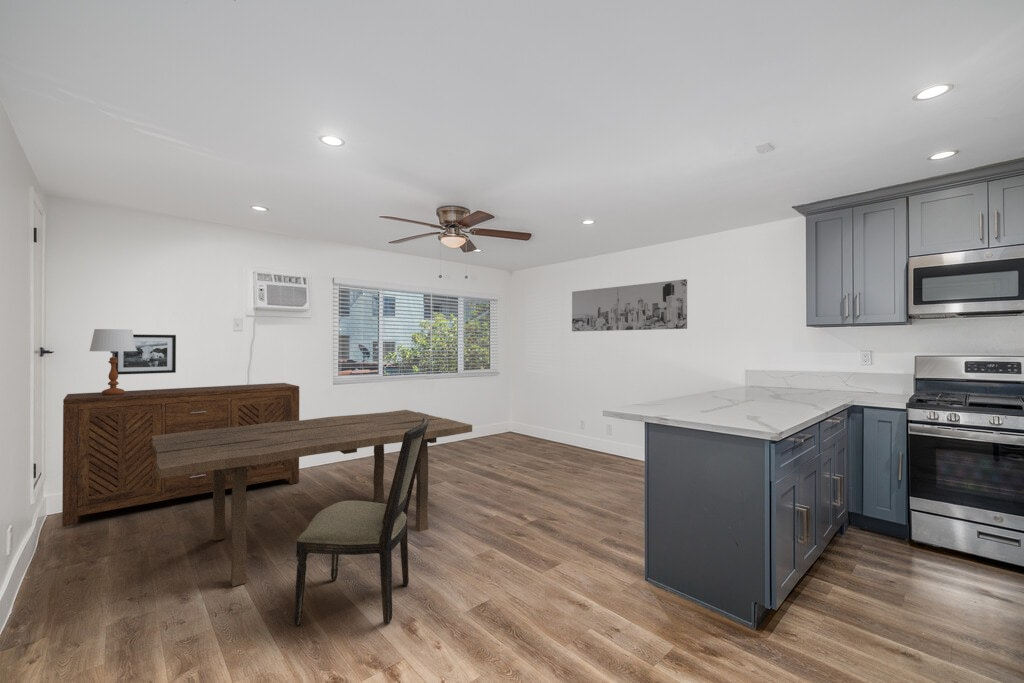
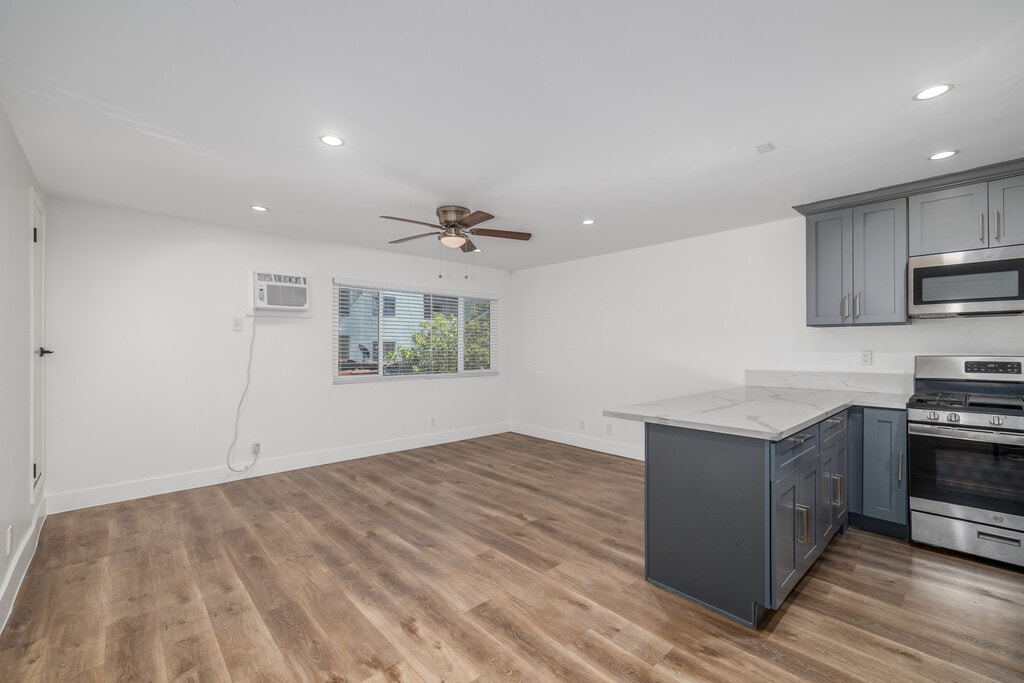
- table lamp [89,328,136,395]
- picture frame [115,333,177,376]
- wall art [571,278,688,333]
- dining table [152,409,473,587]
- dining chair [293,418,429,627]
- sideboard [61,382,300,528]
